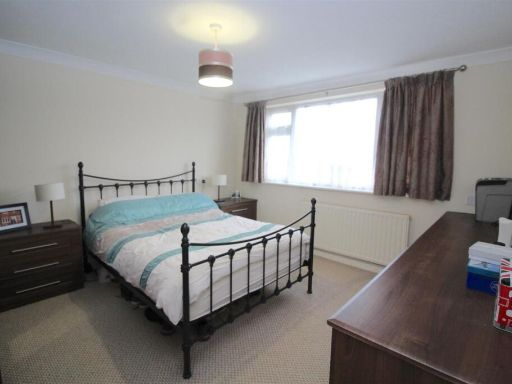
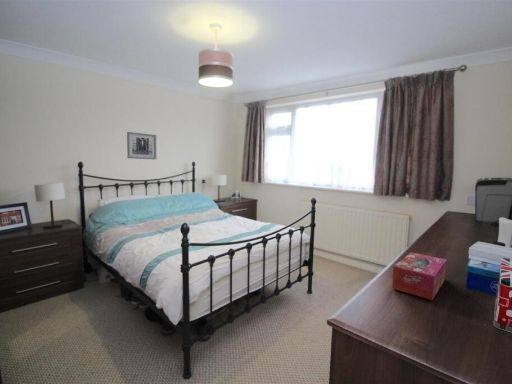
+ wall art [126,131,157,160]
+ tissue box [391,251,448,301]
